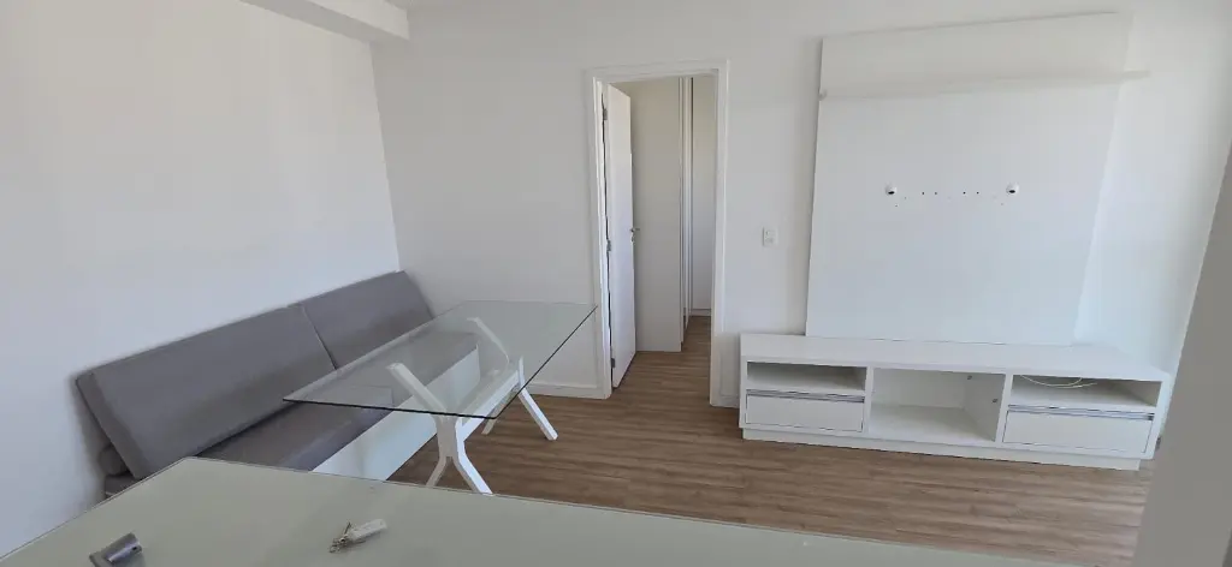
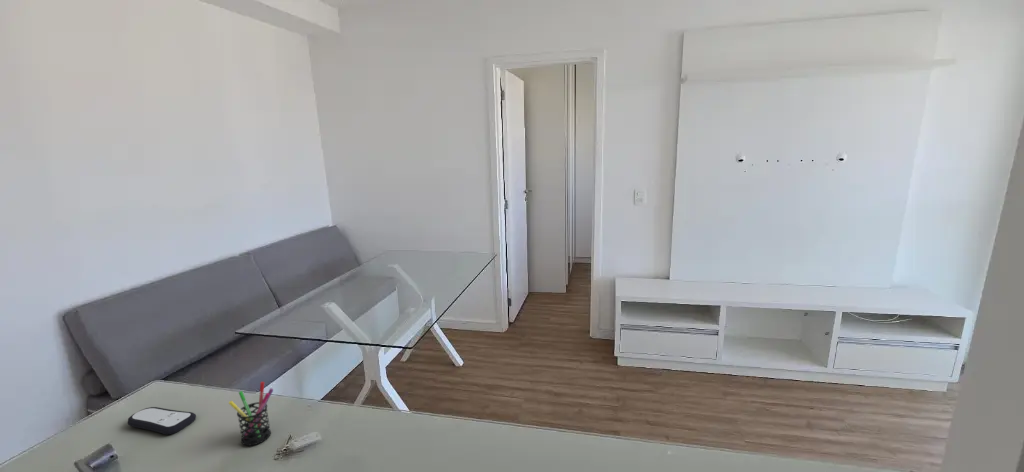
+ pen holder [228,381,274,447]
+ remote control [127,406,197,435]
